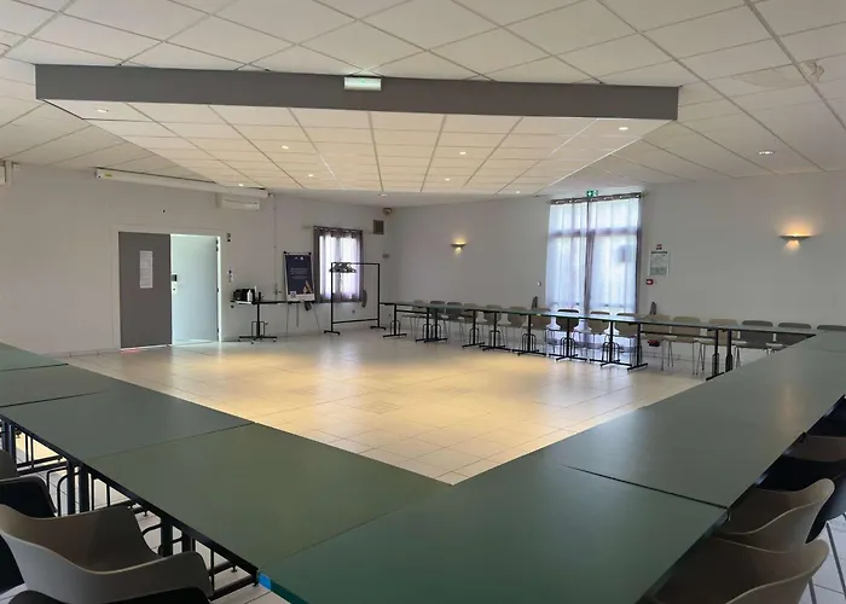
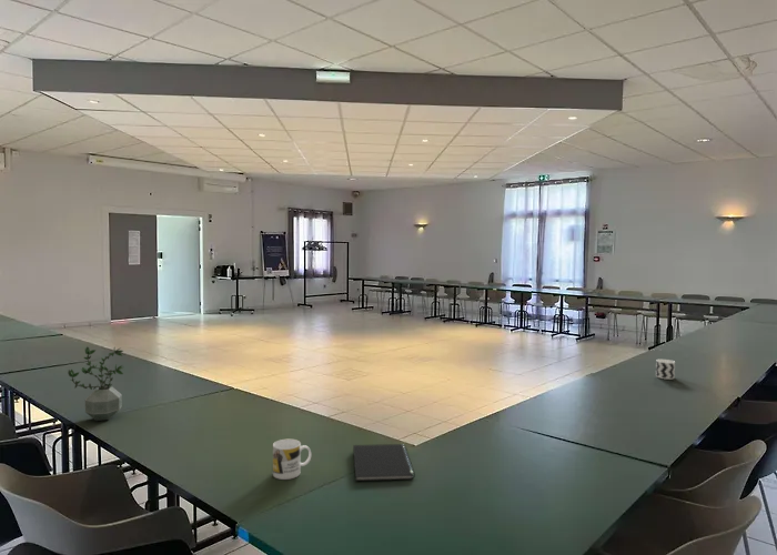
+ notebook [352,443,416,482]
+ mug [272,438,313,481]
+ cup [655,359,676,380]
+ potted plant [67,345,124,422]
